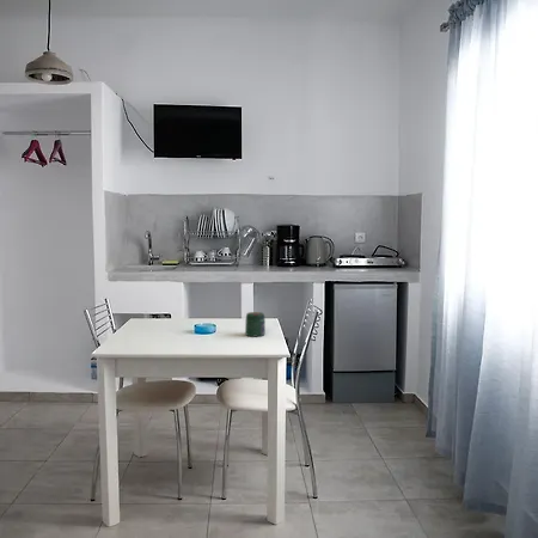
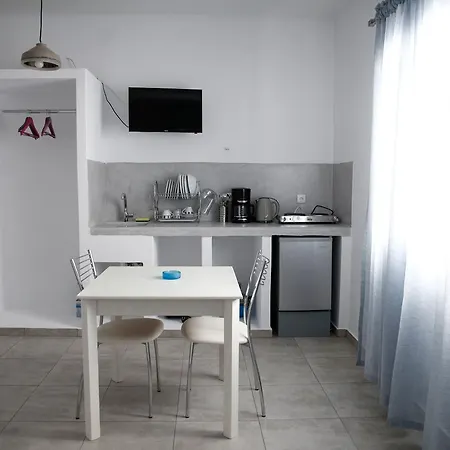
- jar [244,311,267,338]
